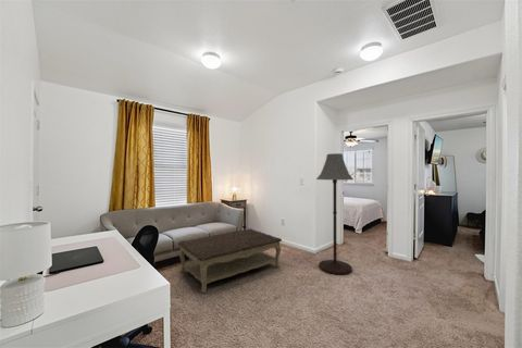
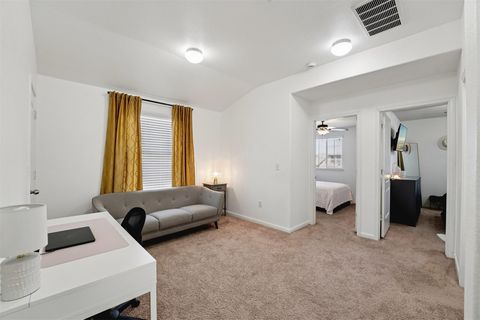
- coffee table [176,227,283,295]
- floor lamp [315,152,355,276]
